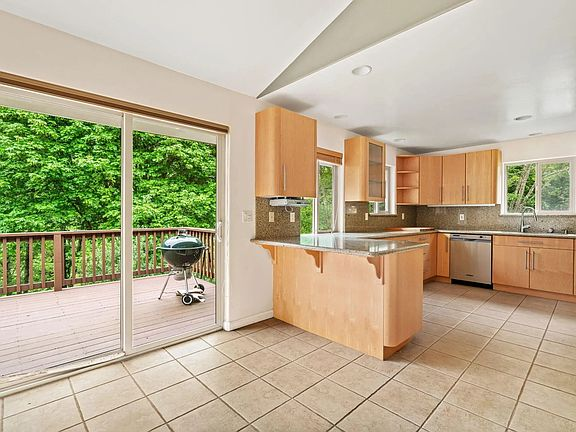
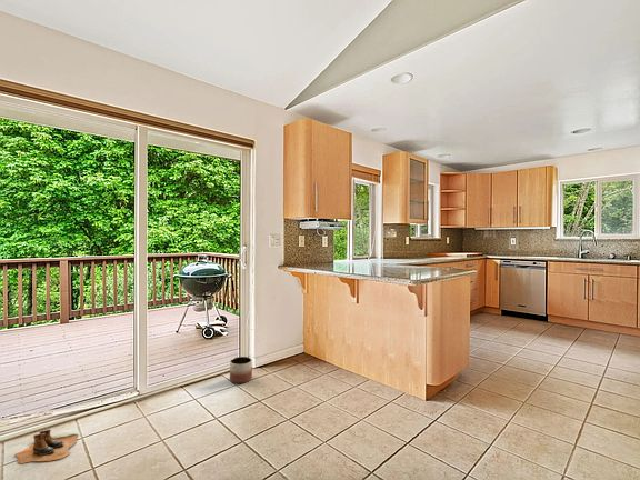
+ planter [229,356,253,384]
+ boots [13,429,80,464]
